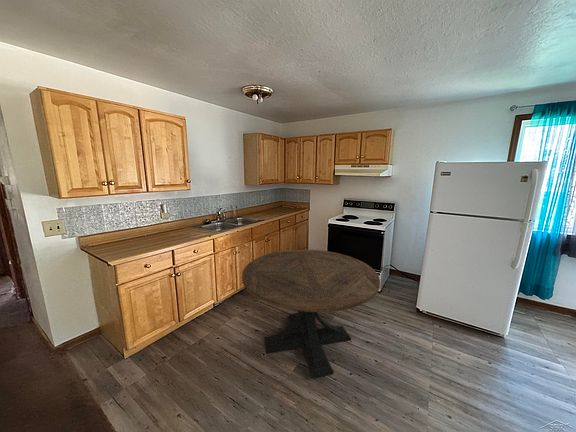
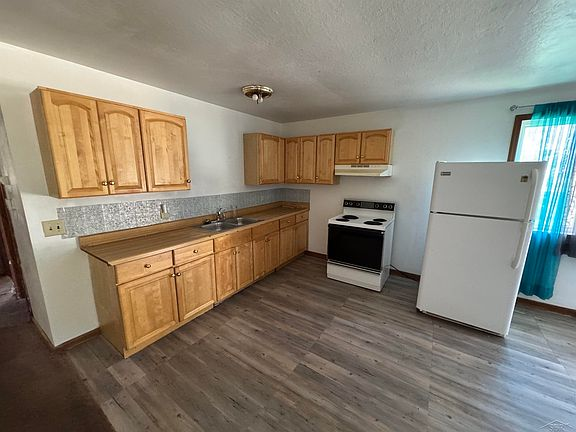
- round table [241,249,381,379]
